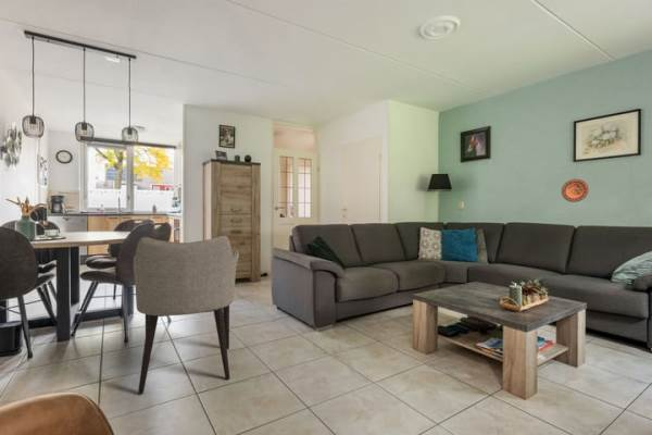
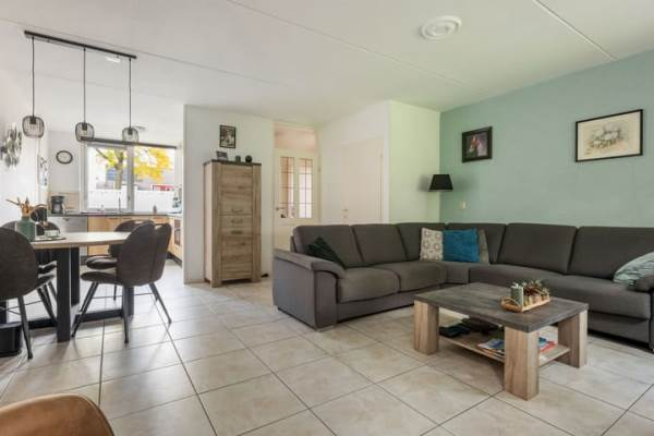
- decorative plate [561,178,590,203]
- armchair [133,235,240,396]
